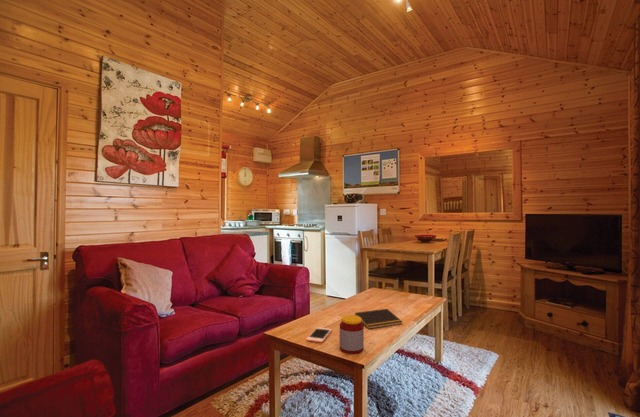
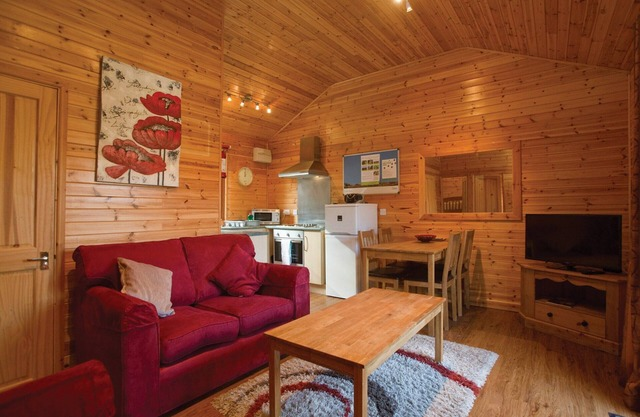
- notepad [354,308,403,330]
- jar [339,314,365,355]
- cell phone [305,326,333,344]
